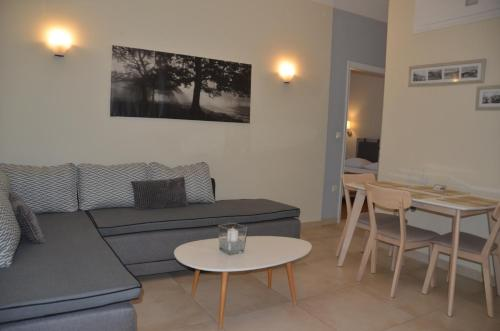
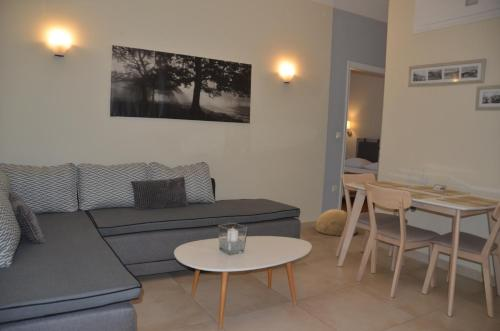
+ woven basket [314,208,348,237]
